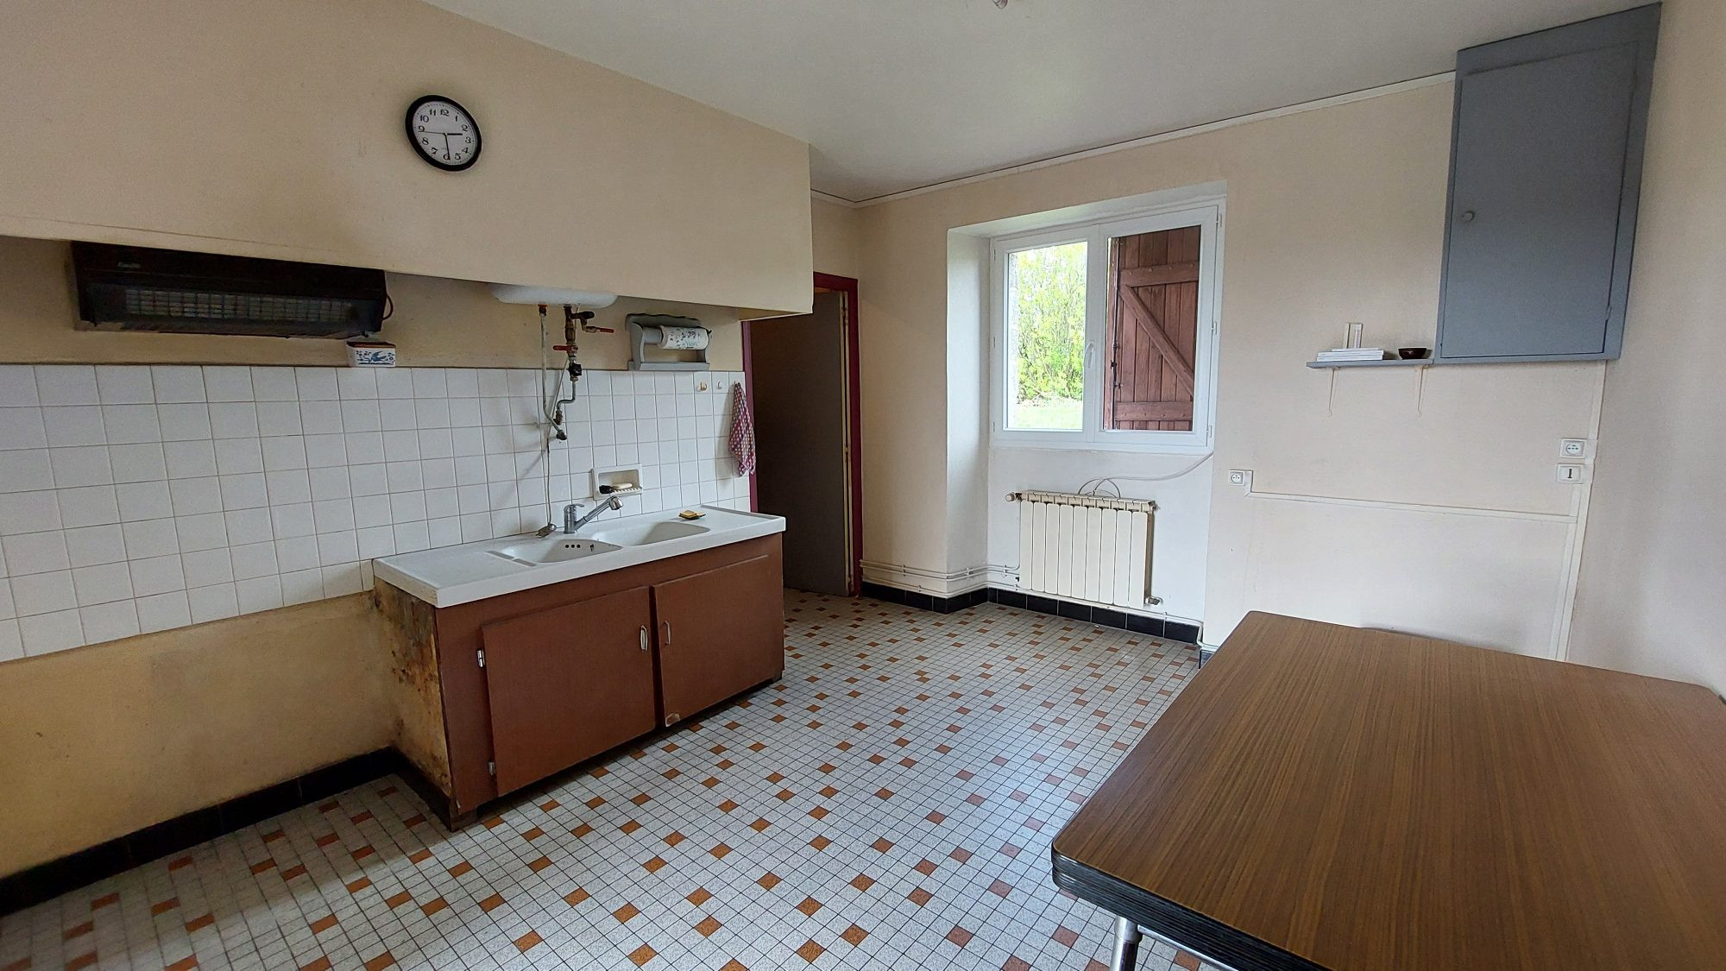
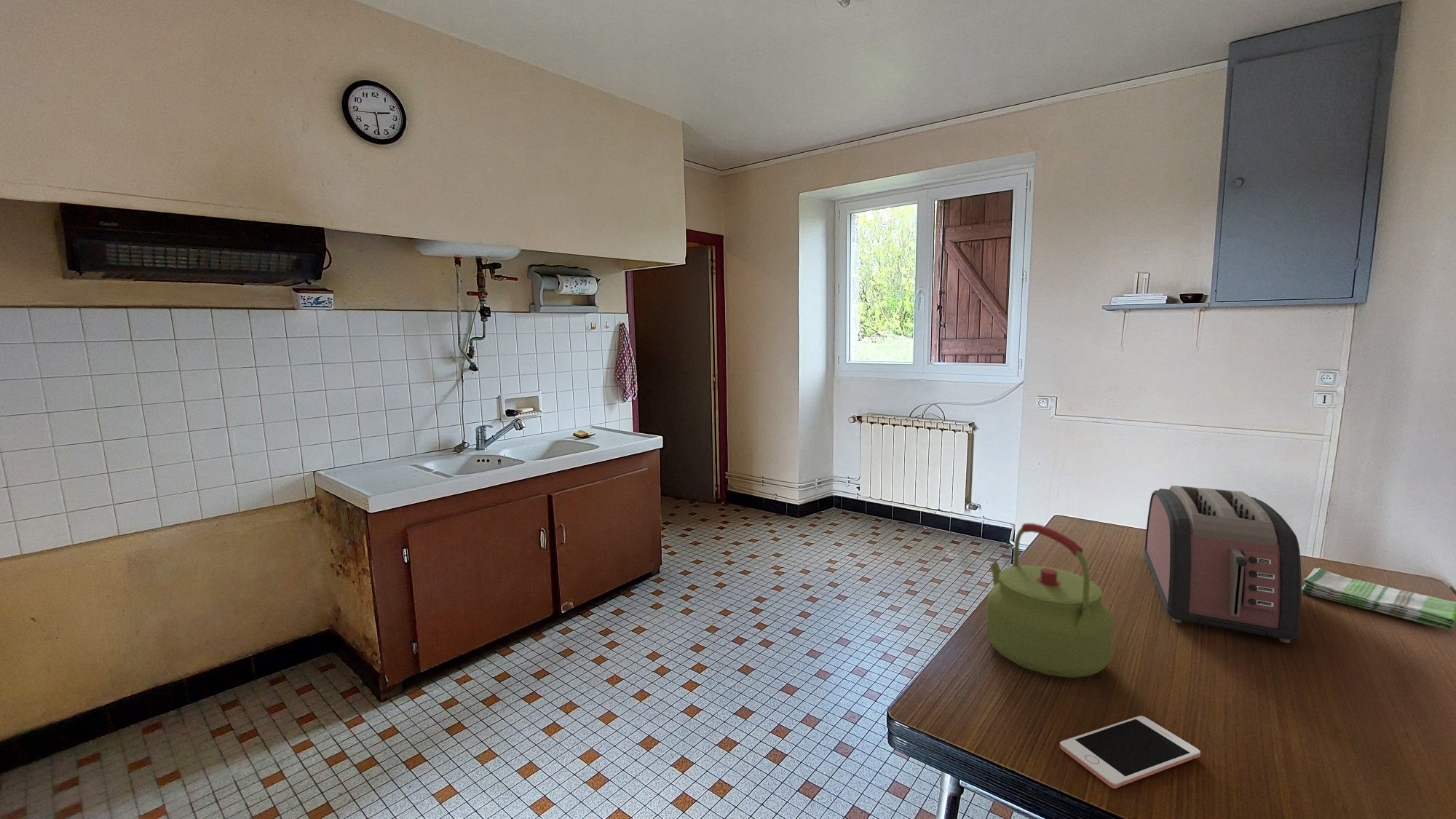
+ kettle [985,523,1114,678]
+ dish towel [1301,567,1456,630]
+ toaster [1144,485,1302,644]
+ cell phone [1059,715,1201,789]
